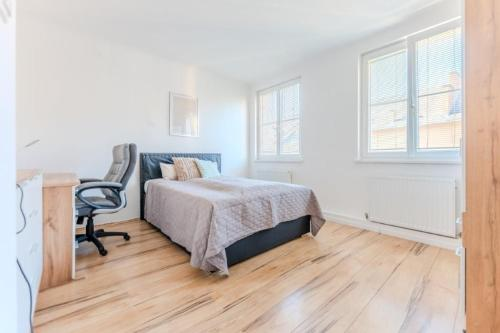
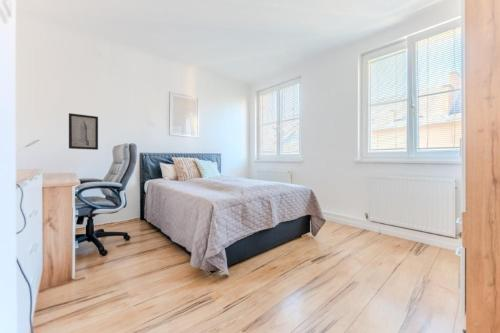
+ wall art [68,112,99,151]
